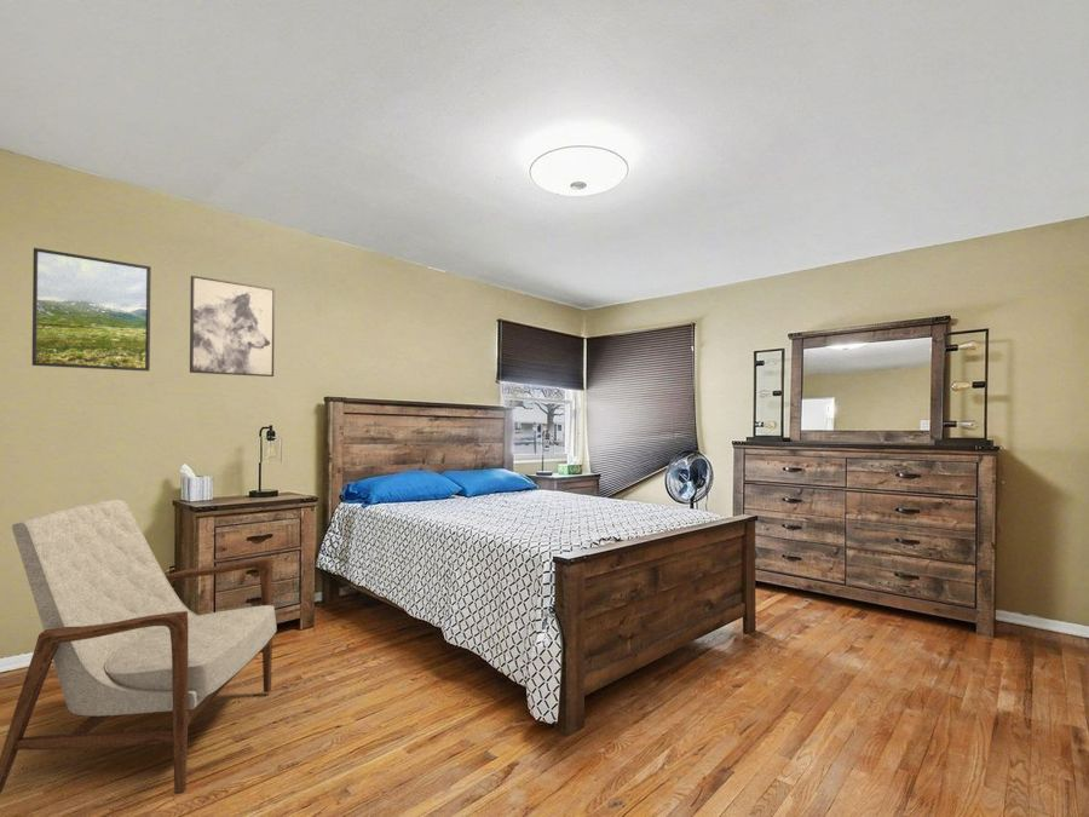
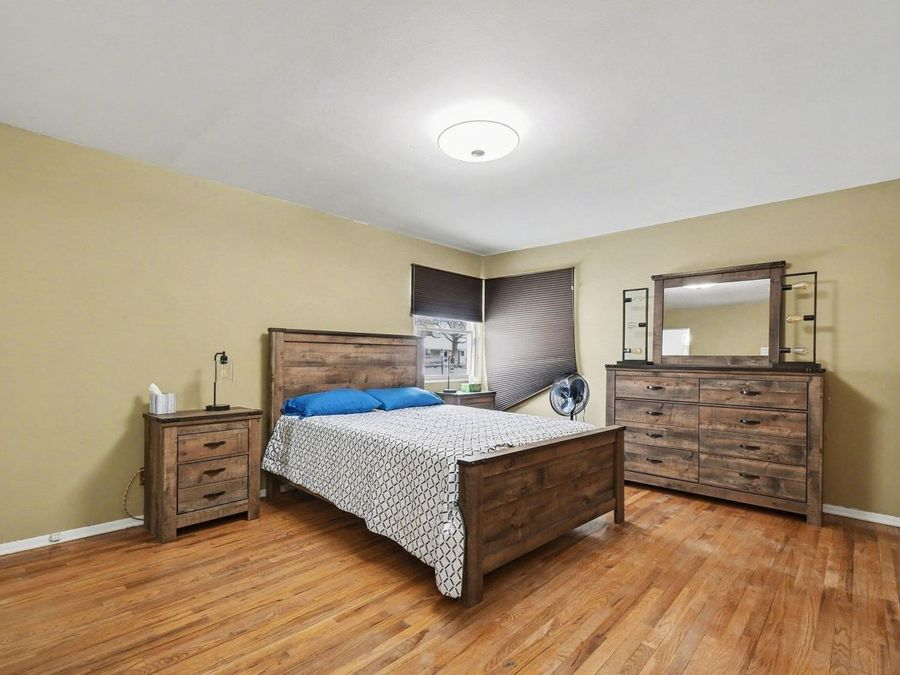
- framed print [31,247,152,373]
- armchair [0,497,278,795]
- wall art [189,275,276,378]
